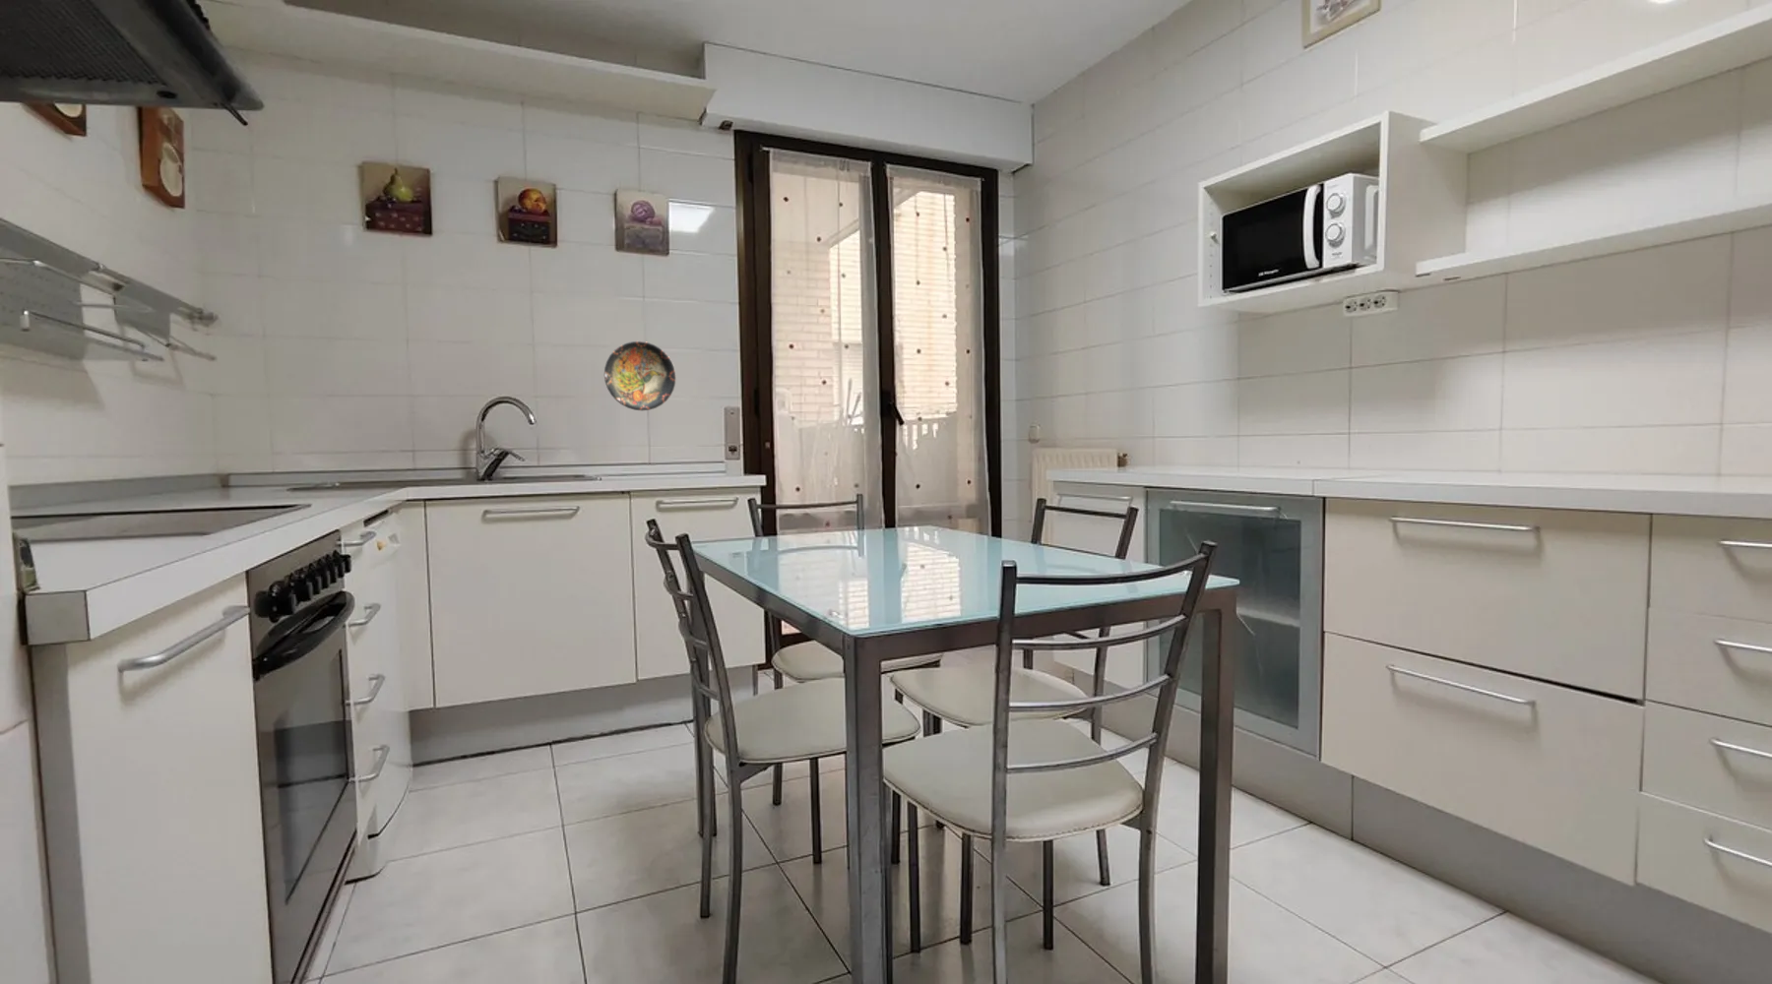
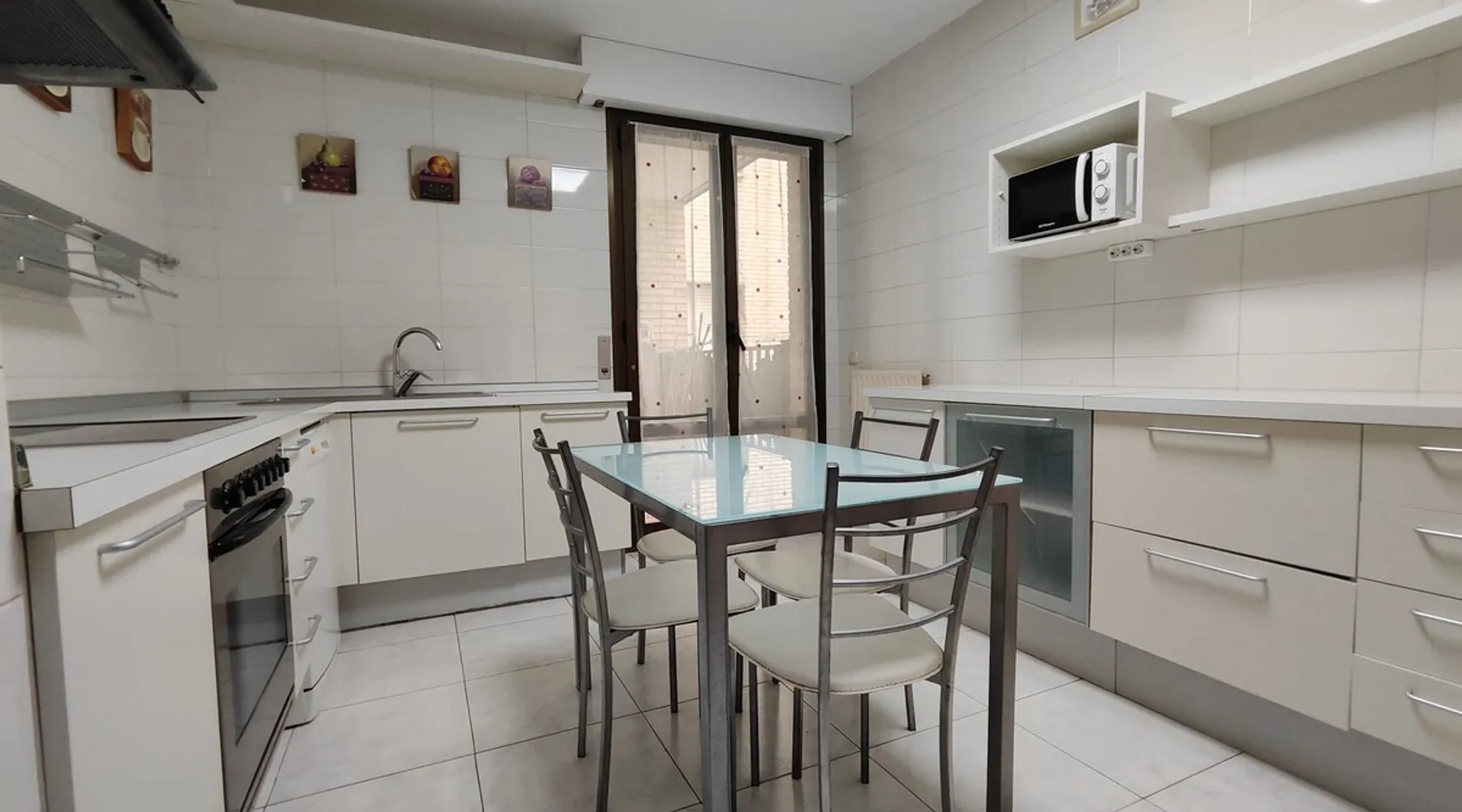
- decorative plate [604,341,678,411]
